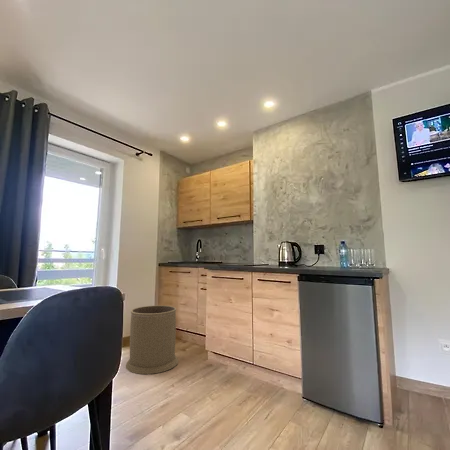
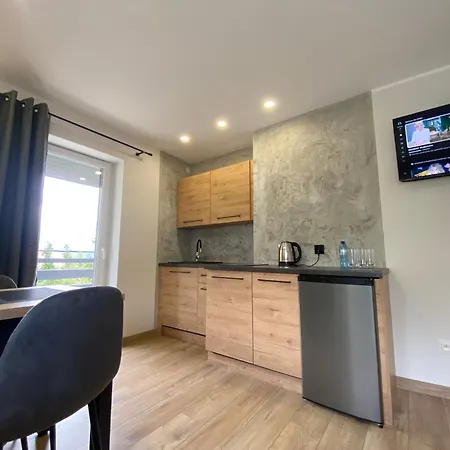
- trash can [125,305,179,375]
